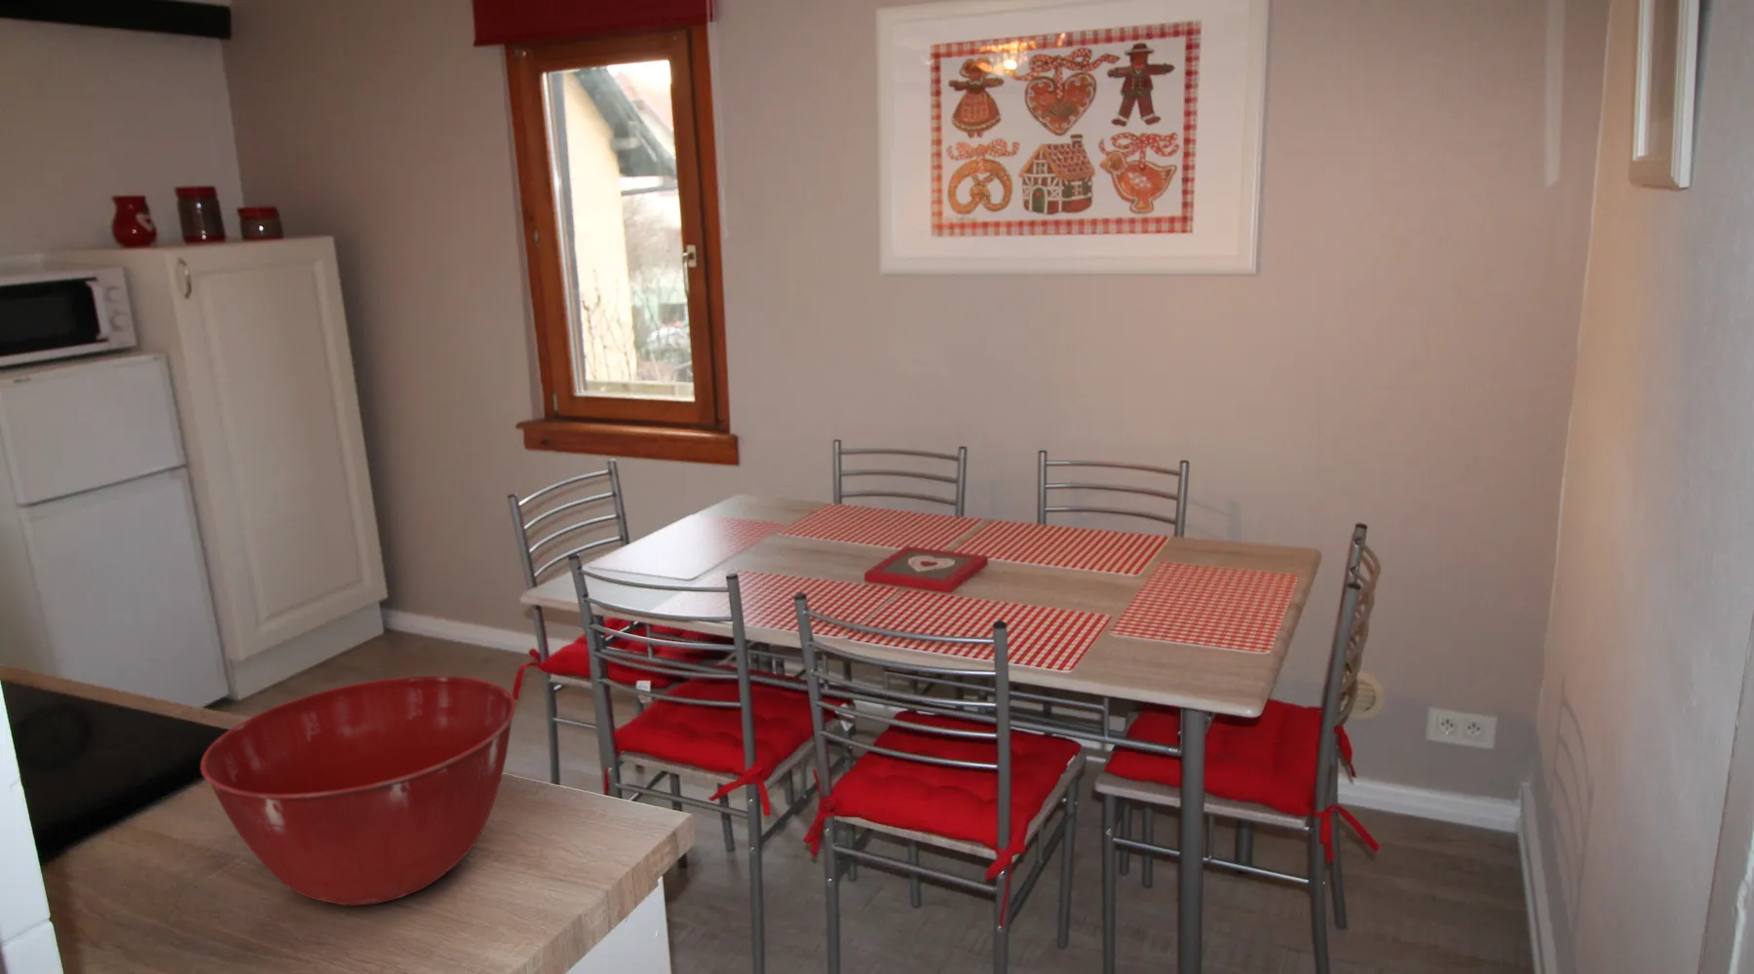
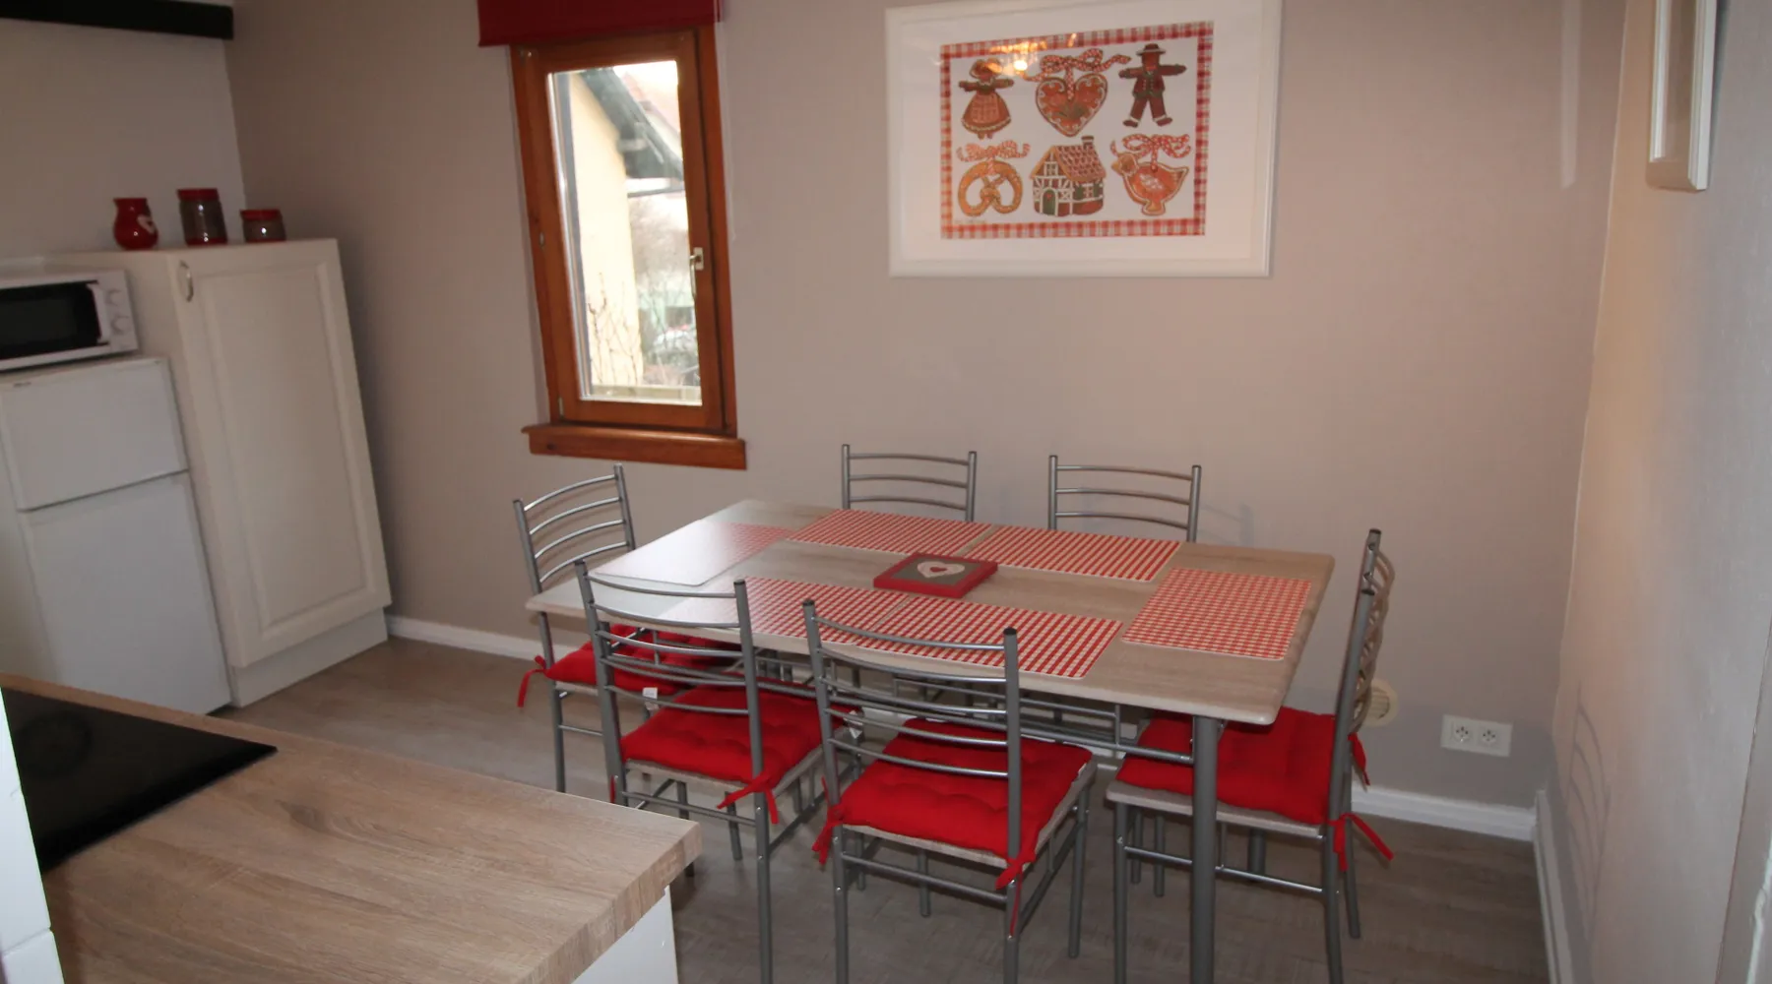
- mixing bowl [200,675,516,907]
